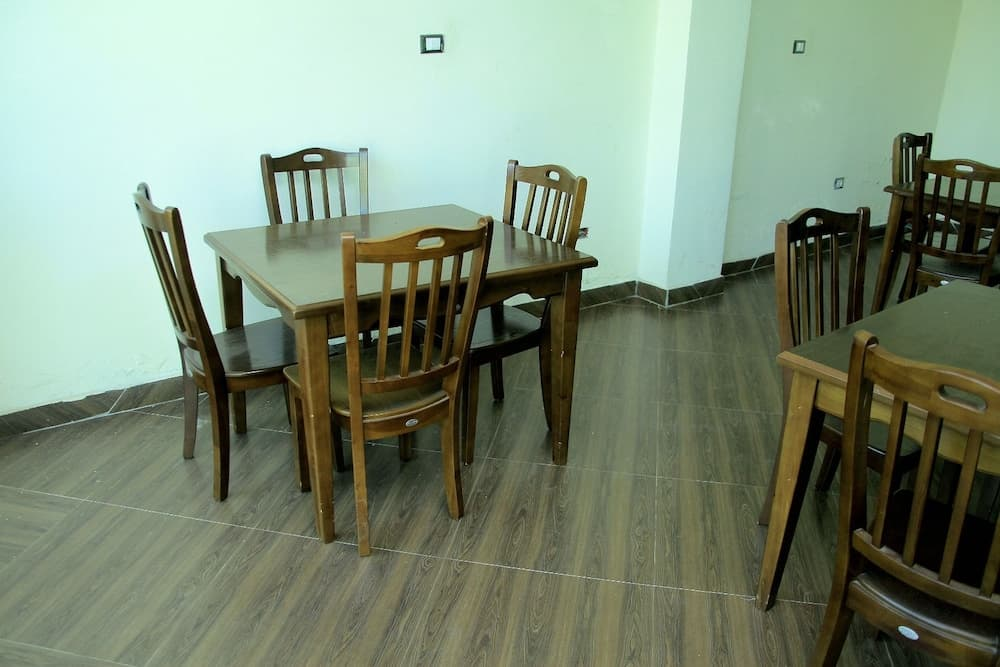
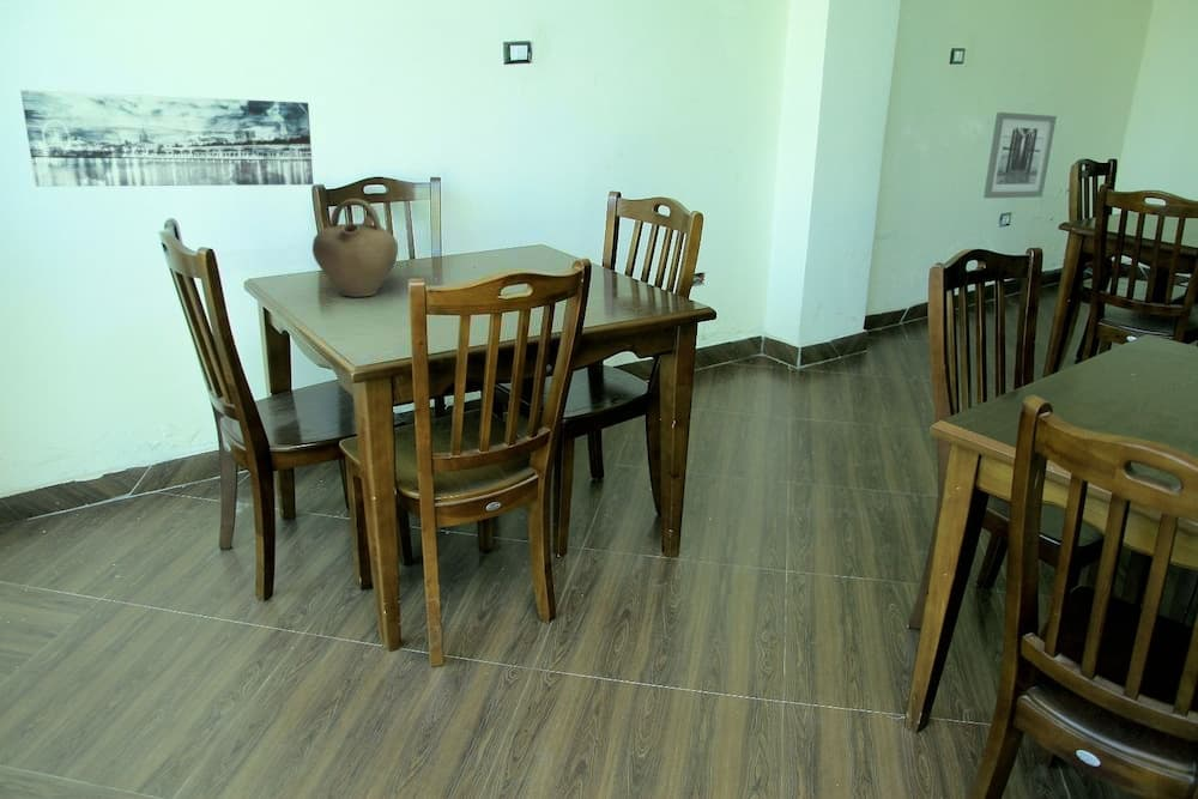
+ jug [311,198,399,297]
+ wall art [982,111,1058,200]
+ wall art [19,89,315,188]
